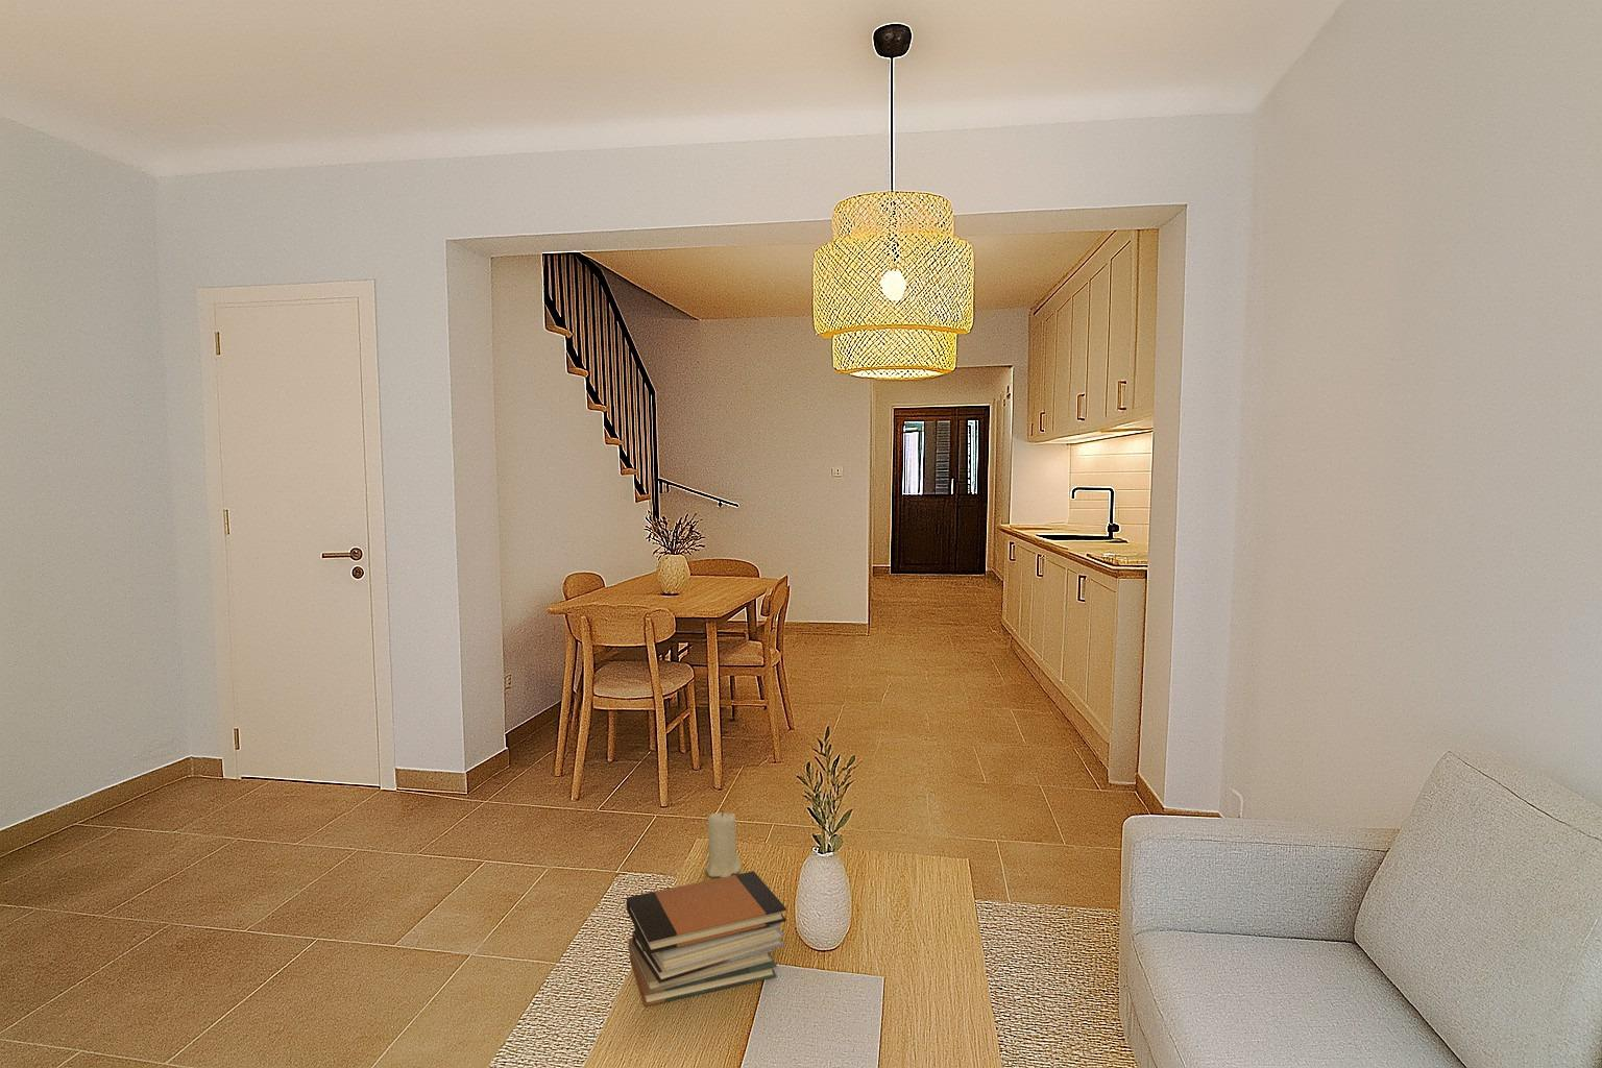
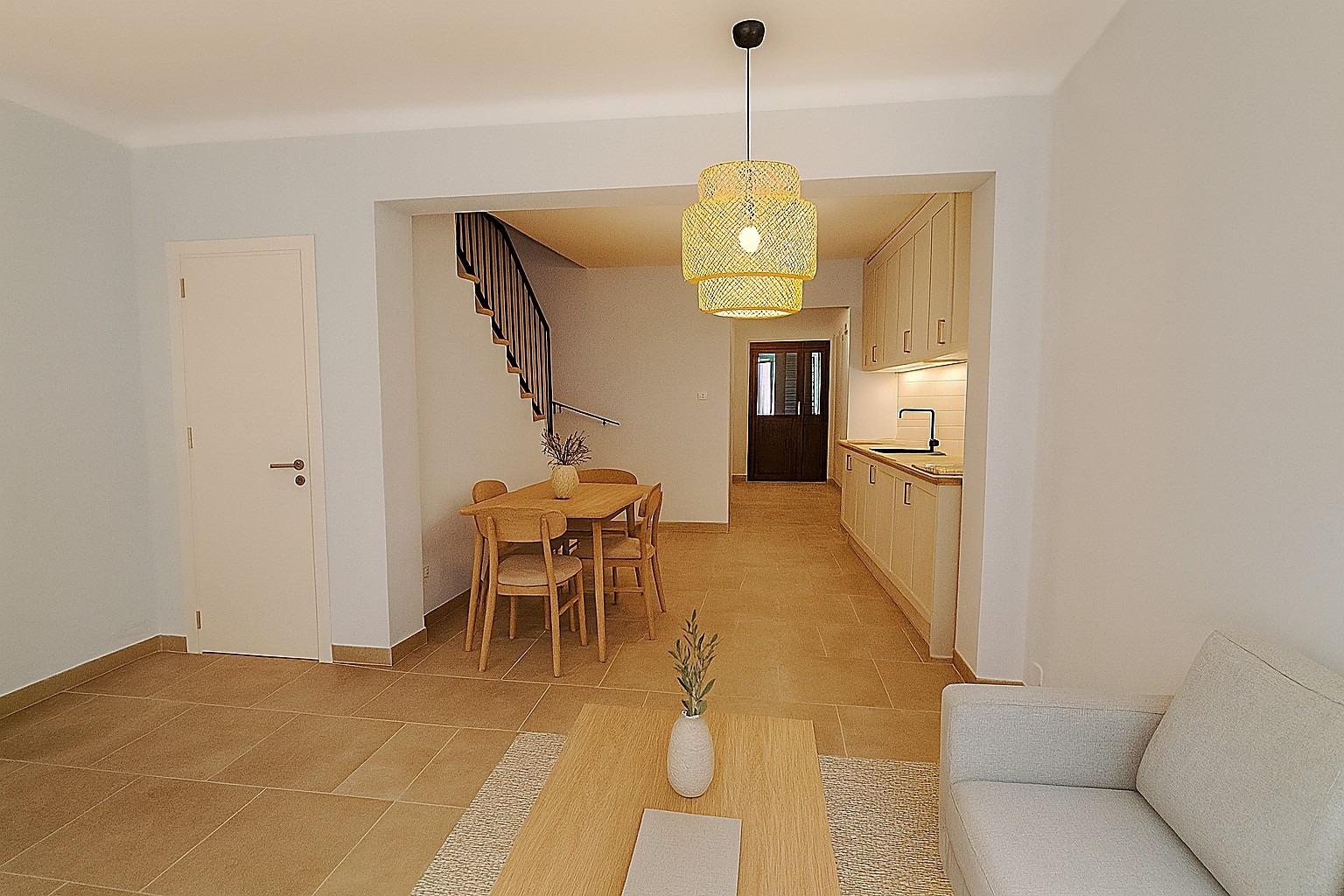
- candle [704,809,743,878]
- book stack [626,870,788,1007]
